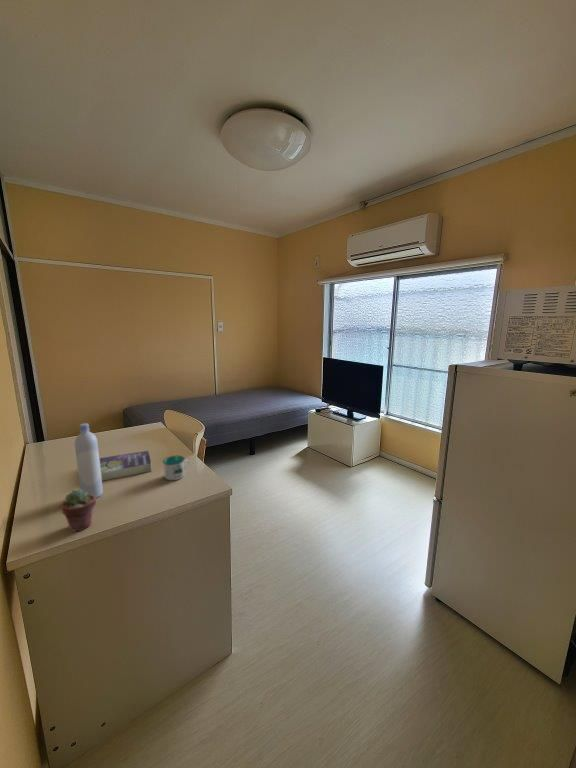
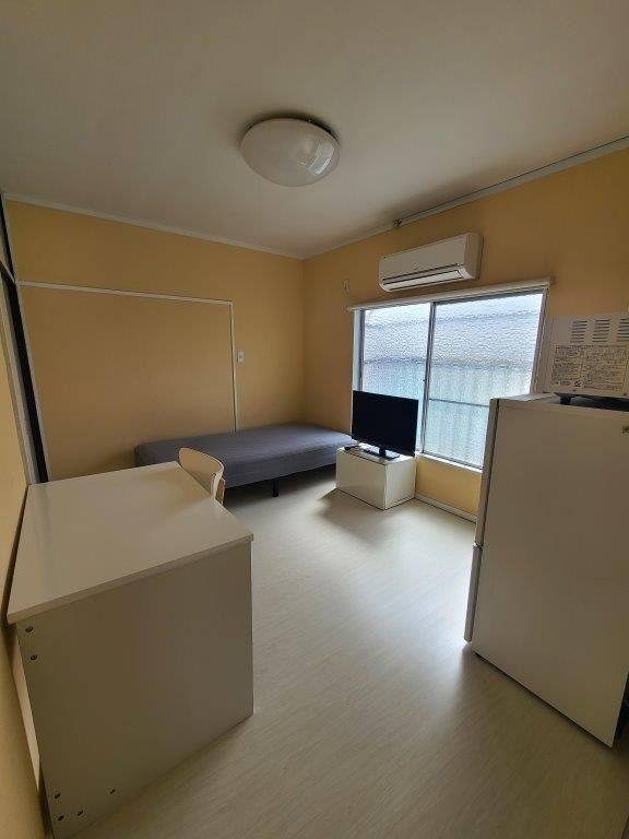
- potted succulent [60,488,97,533]
- book [99,450,153,482]
- bottle [74,422,104,499]
- mug [162,455,190,481]
